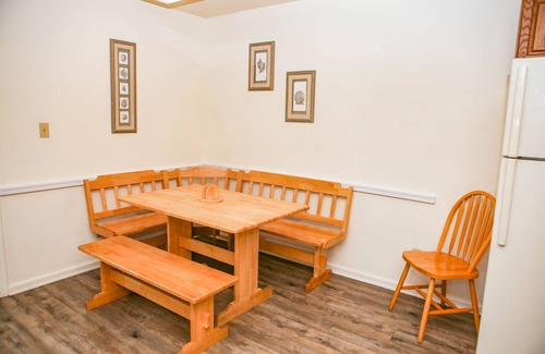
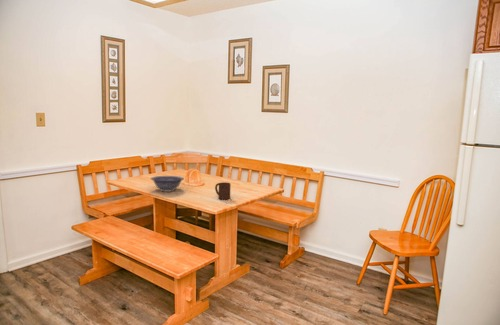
+ cup [214,181,232,200]
+ decorative bowl [150,175,185,193]
